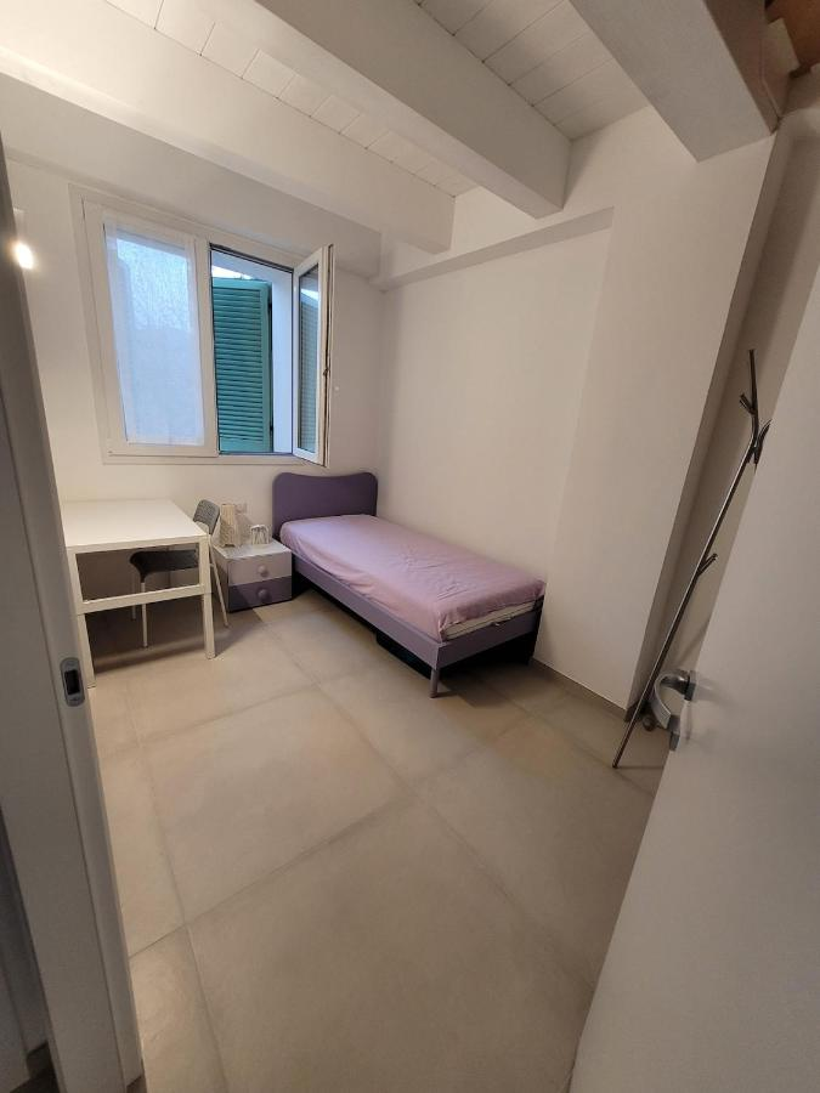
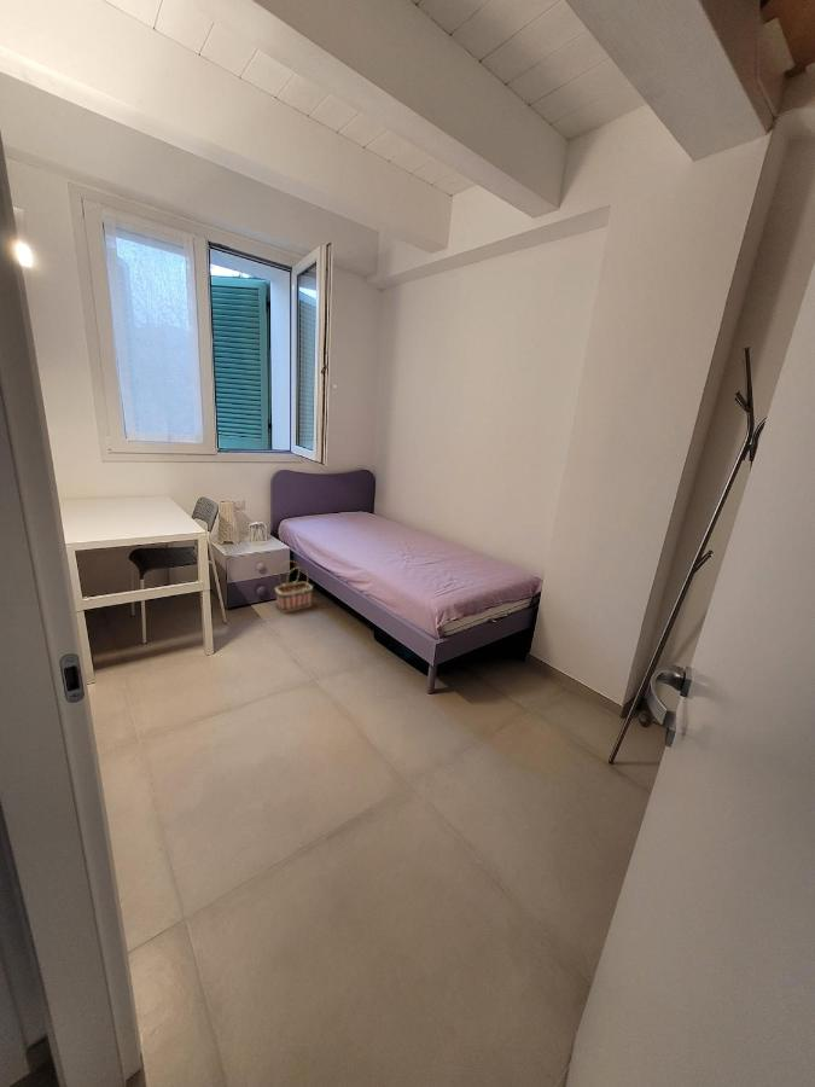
+ basket [274,559,314,614]
